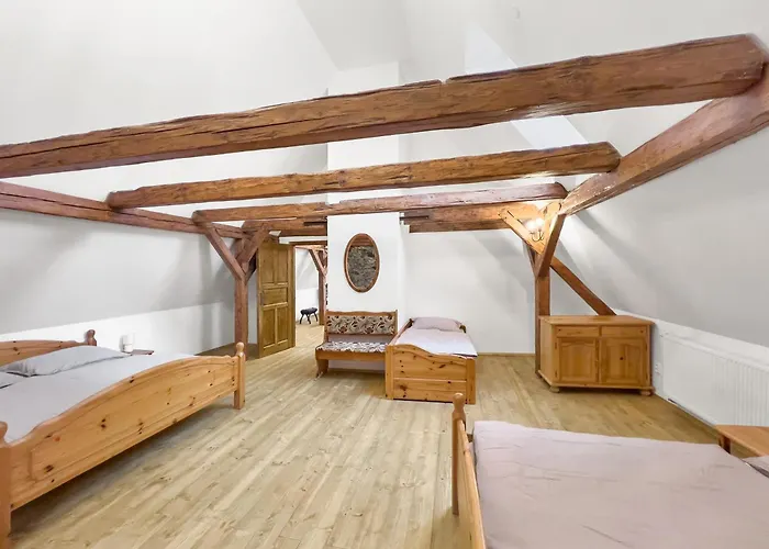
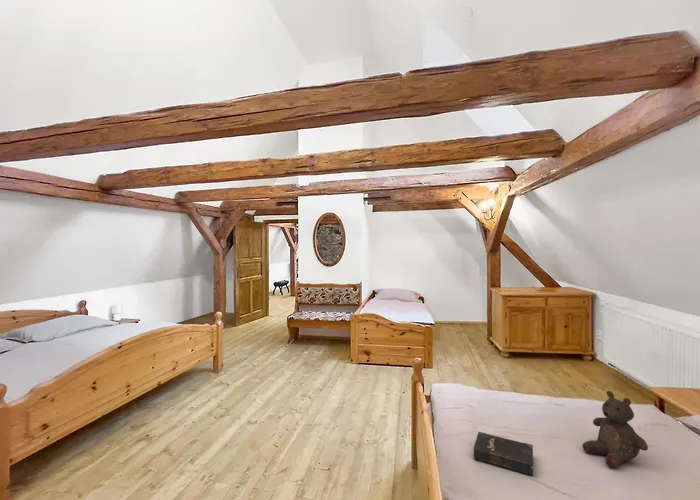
+ hardback book [473,431,534,476]
+ stuffed bear [582,390,649,469]
